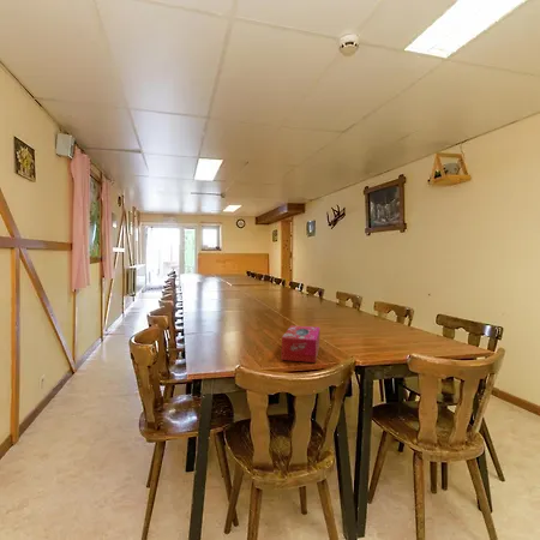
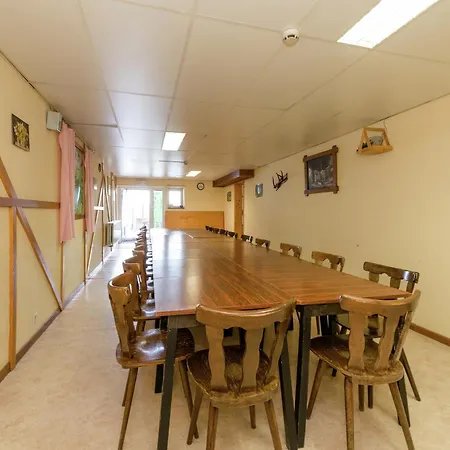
- tissue box [281,324,322,364]
